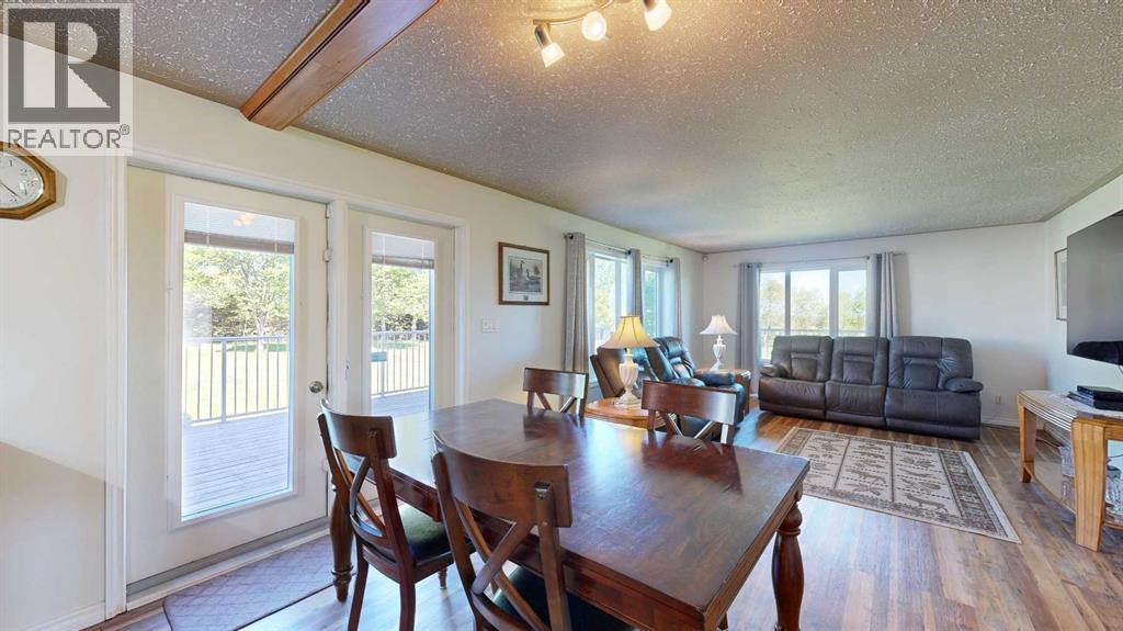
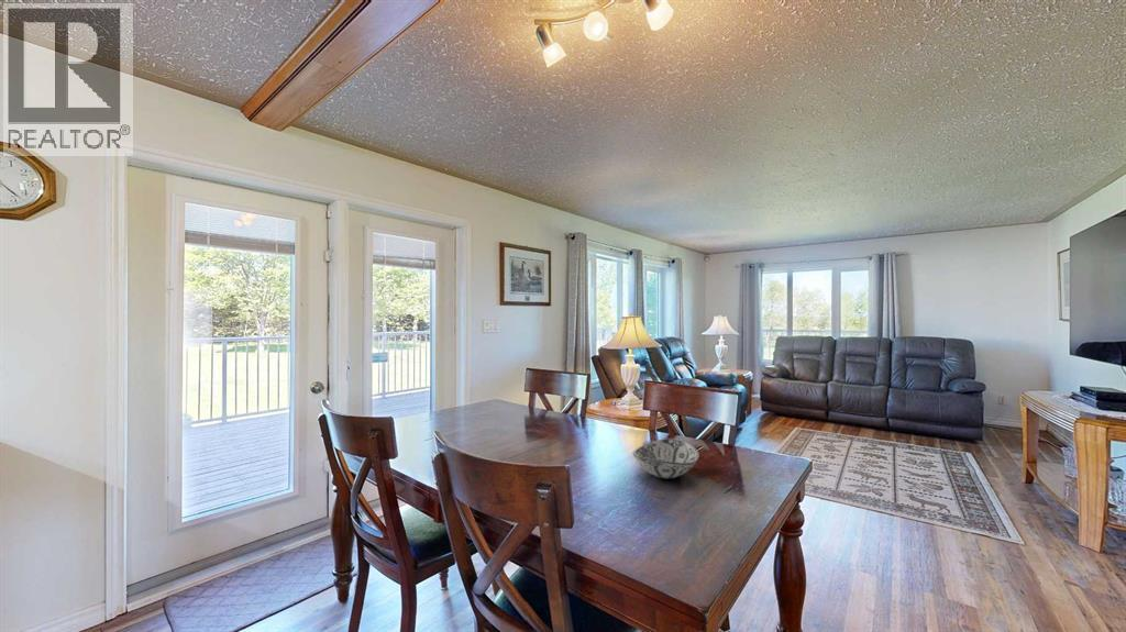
+ decorative bowl [631,437,700,480]
